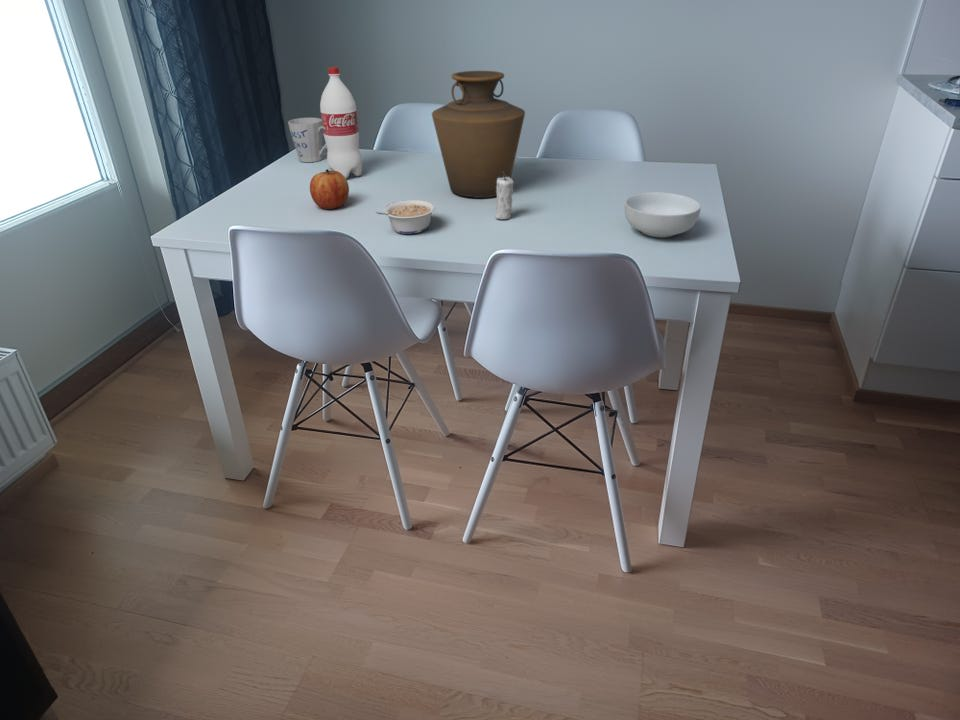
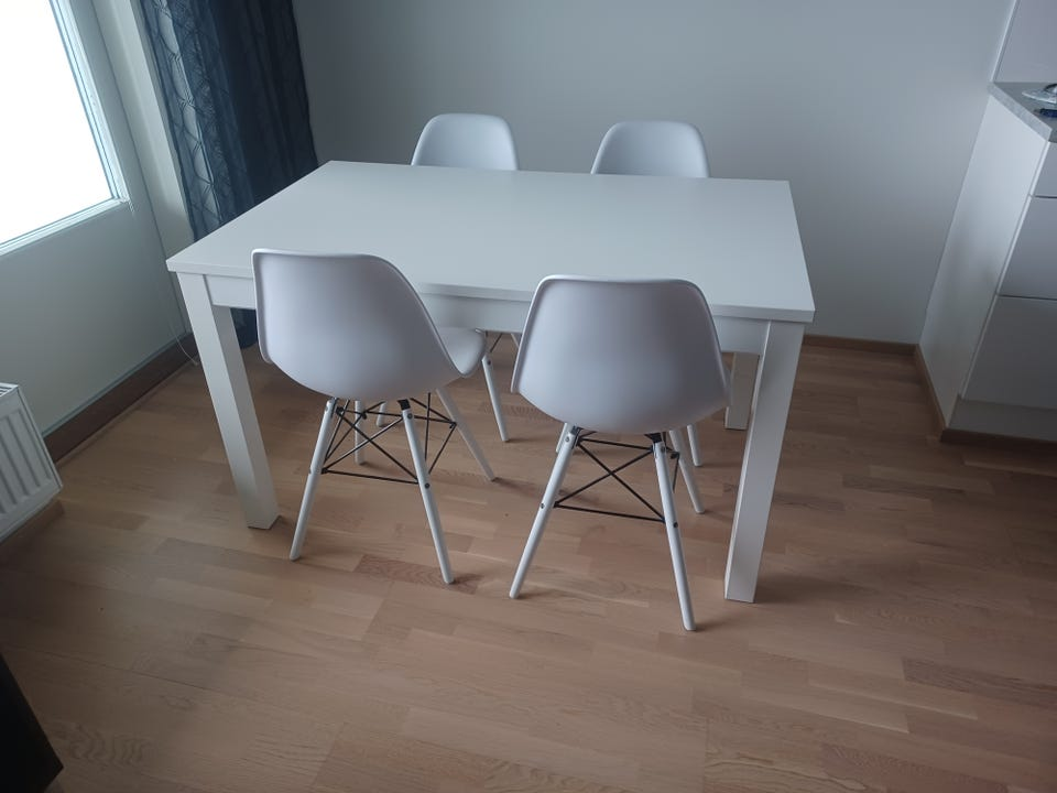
- cereal bowl [624,191,702,239]
- candle [494,172,515,220]
- legume [375,198,437,235]
- vase [431,70,526,199]
- bottle [319,66,363,180]
- mug [287,117,327,163]
- apple [309,168,350,210]
